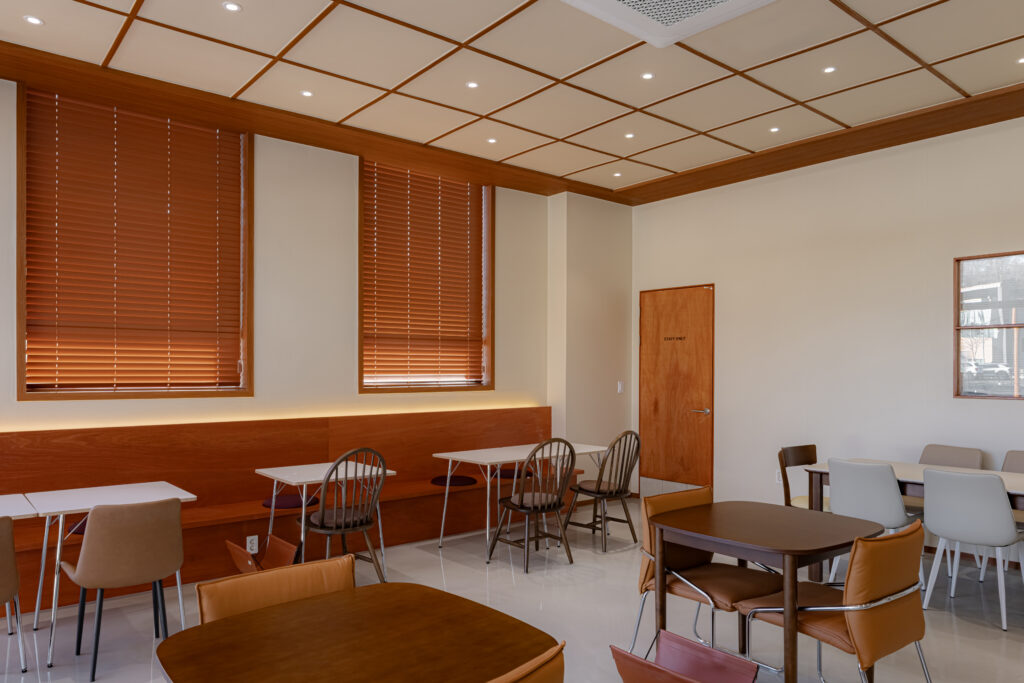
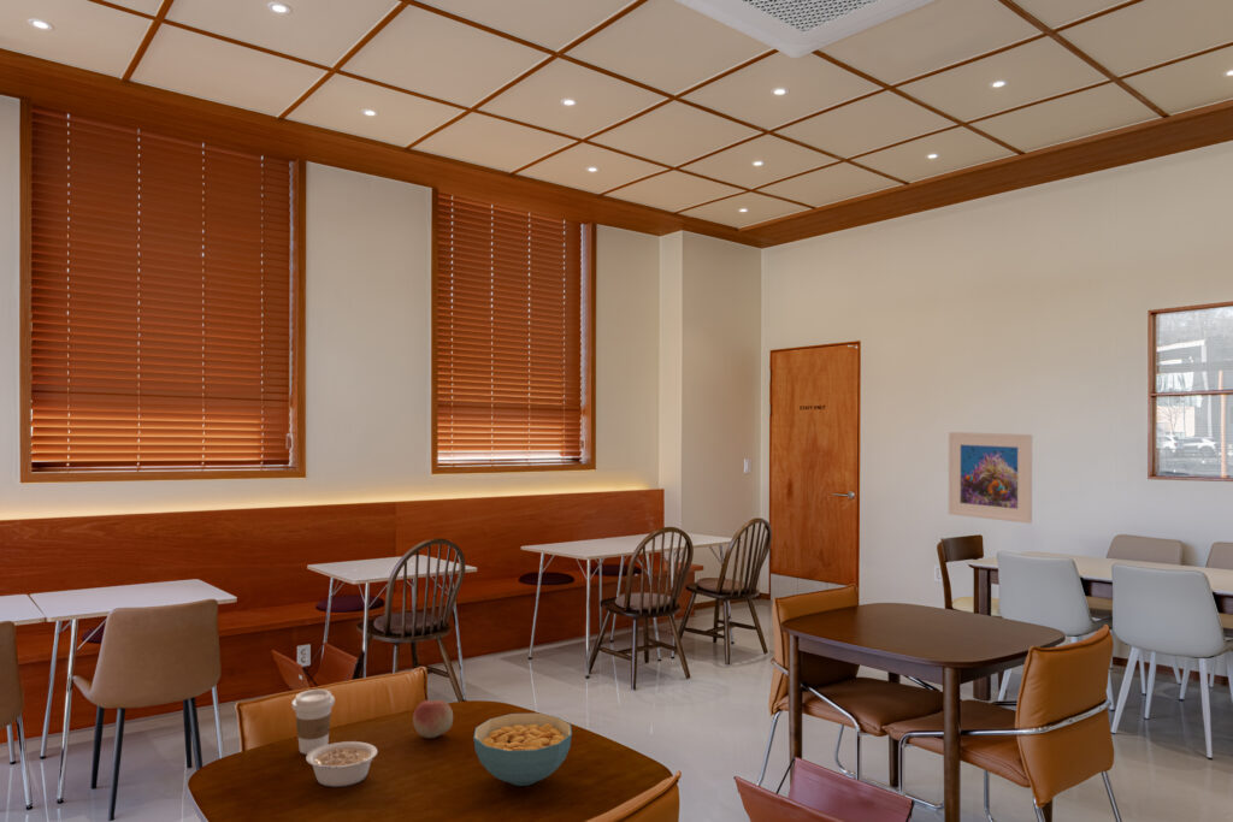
+ coffee cup [291,688,336,756]
+ cereal bowl [472,711,573,787]
+ legume [305,740,379,788]
+ fruit [412,699,454,739]
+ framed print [948,431,1033,525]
